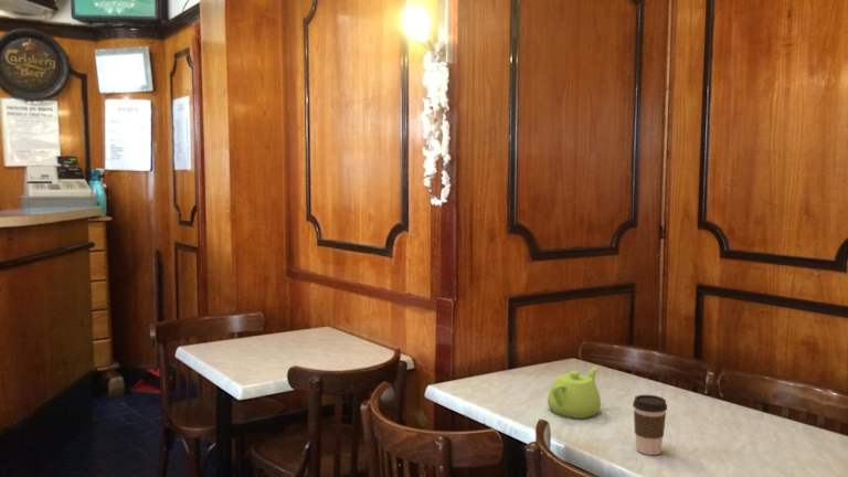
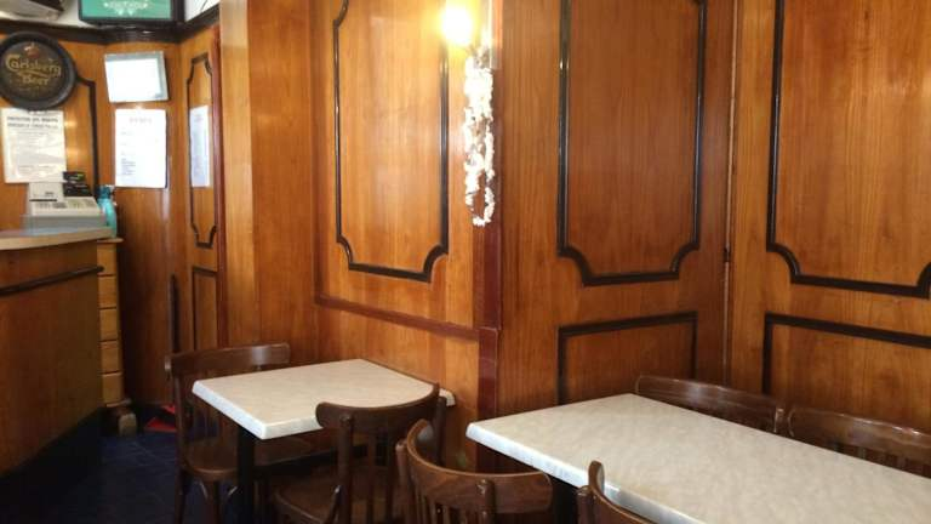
- teapot [547,365,602,420]
- coffee cup [632,394,668,456]
